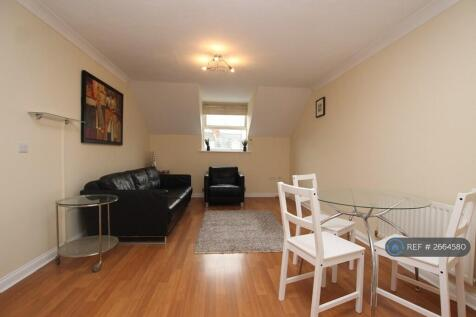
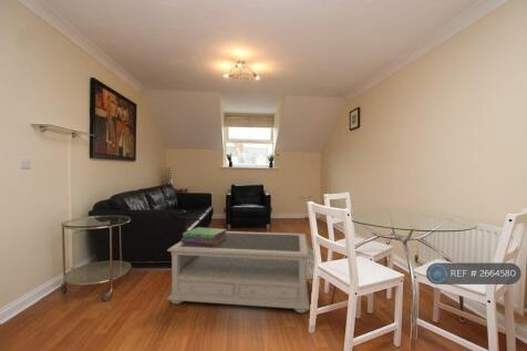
+ coffee table [166,230,310,313]
+ stack of books [180,226,227,246]
